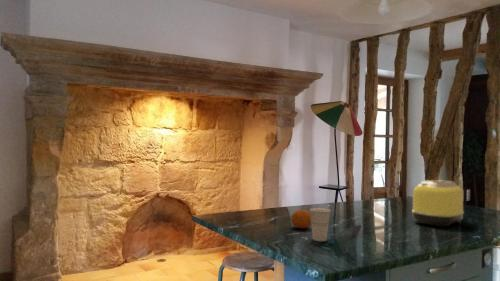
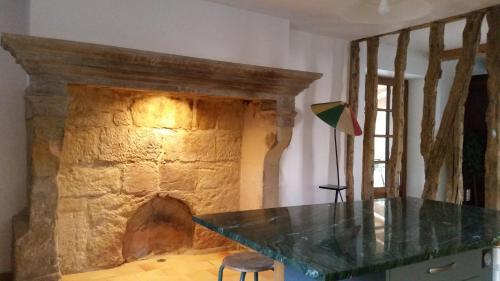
- fruit [290,209,312,229]
- cup [308,207,332,242]
- toaster [411,179,465,228]
